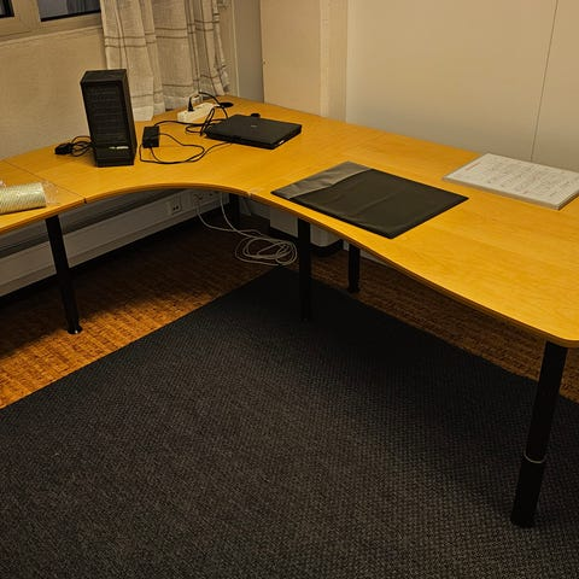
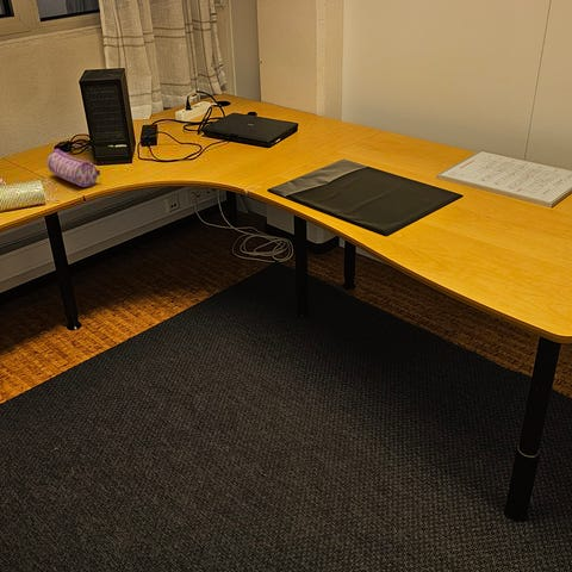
+ pencil case [46,148,101,188]
